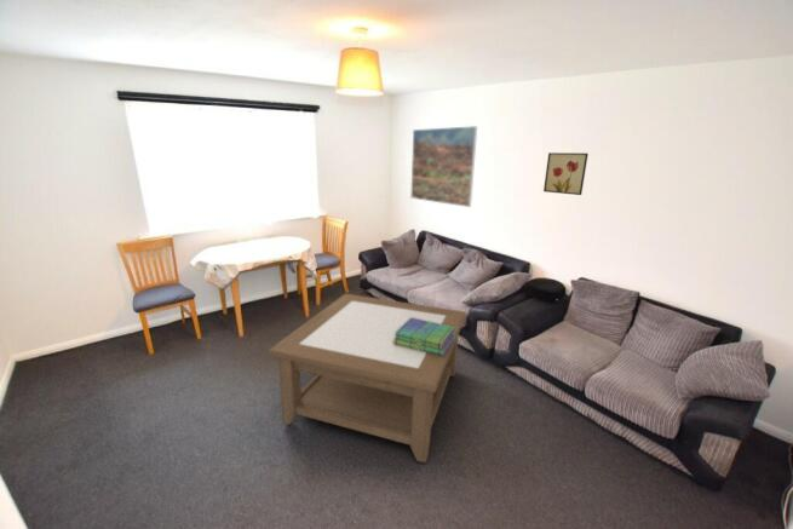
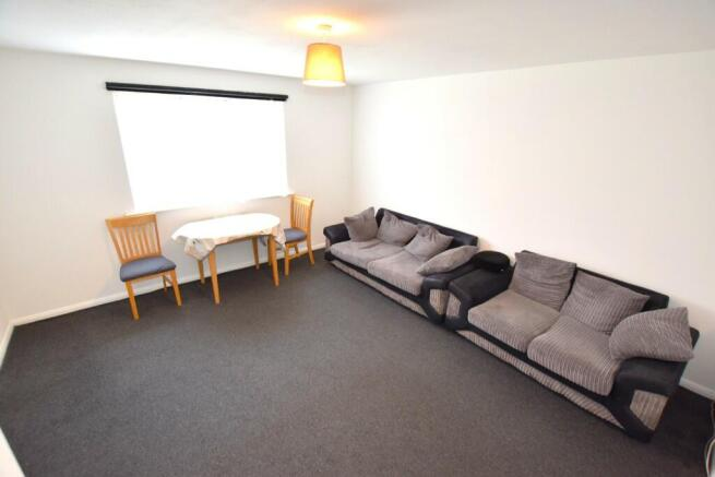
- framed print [409,125,478,208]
- coffee table [266,293,467,464]
- wall art [542,151,590,196]
- stack of books [393,317,455,356]
